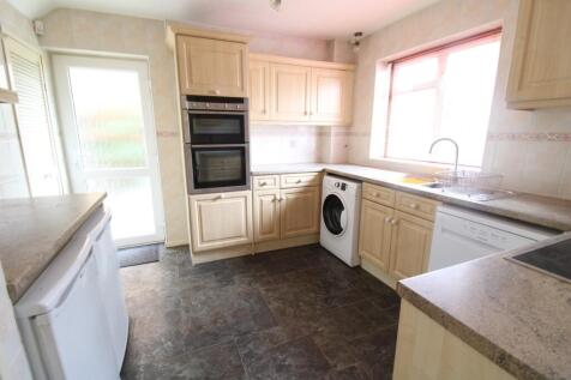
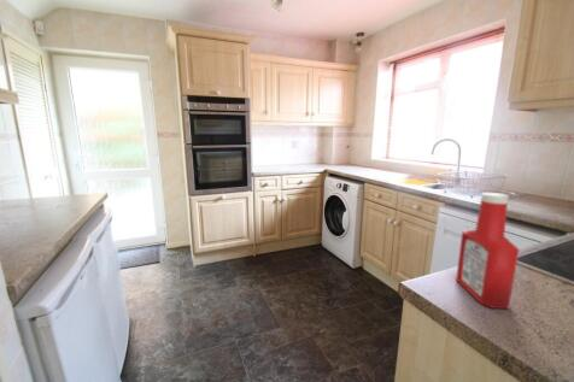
+ soap bottle [455,192,521,310]
